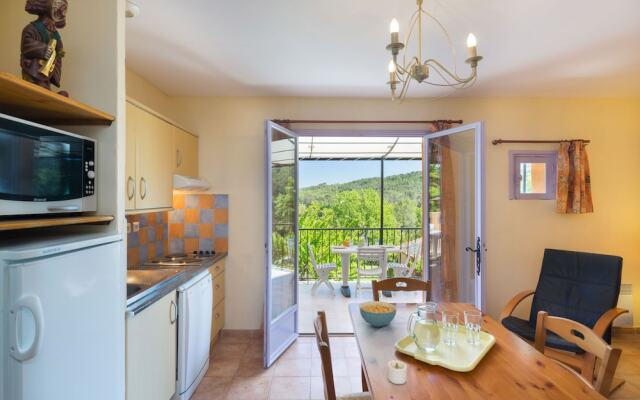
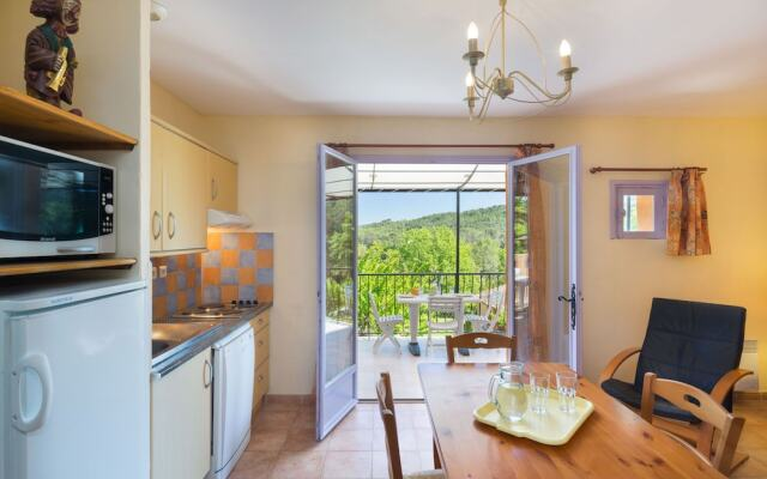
- candle [387,359,407,385]
- cereal bowl [358,300,397,328]
